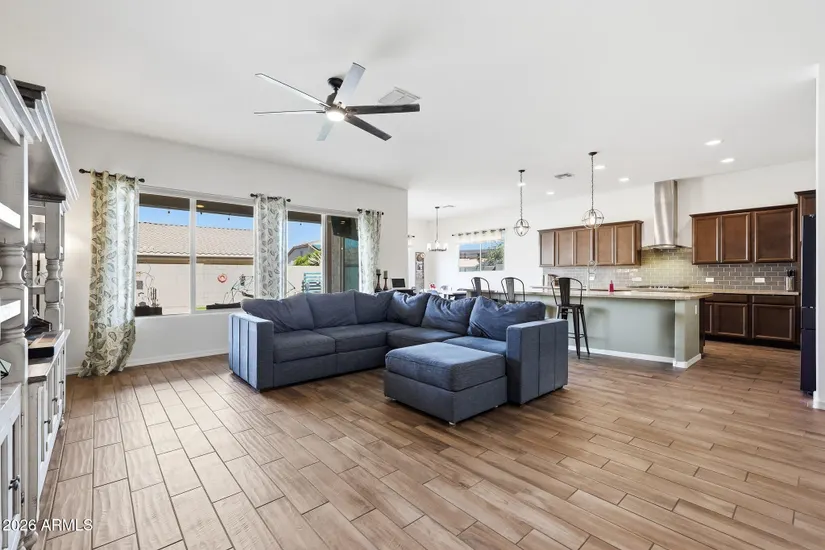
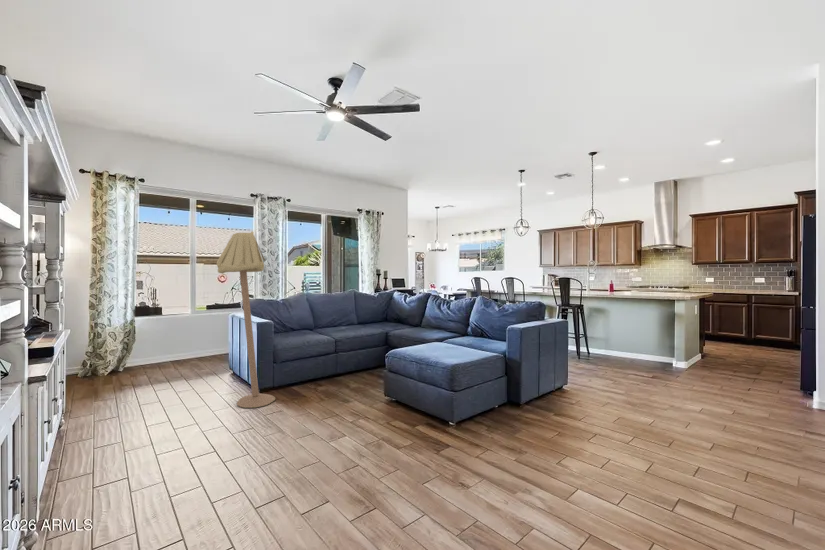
+ floor lamp [216,231,276,409]
